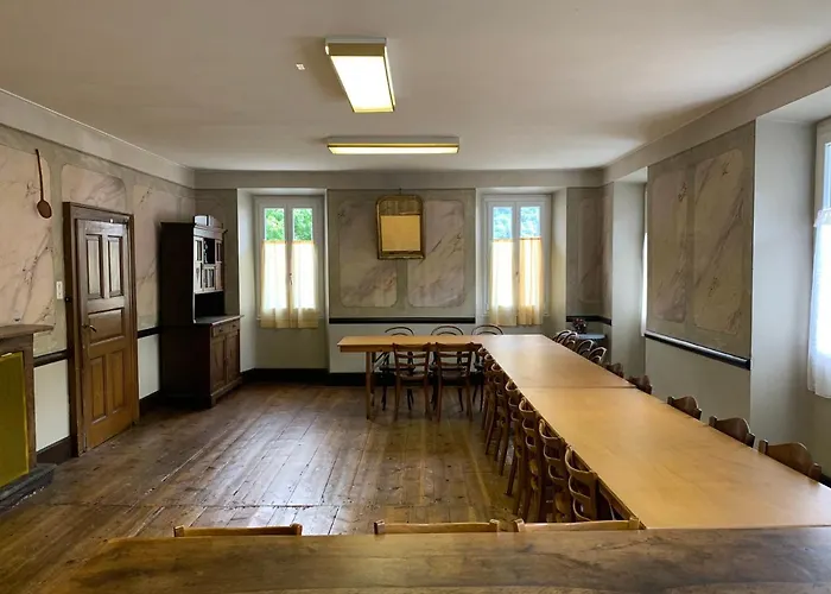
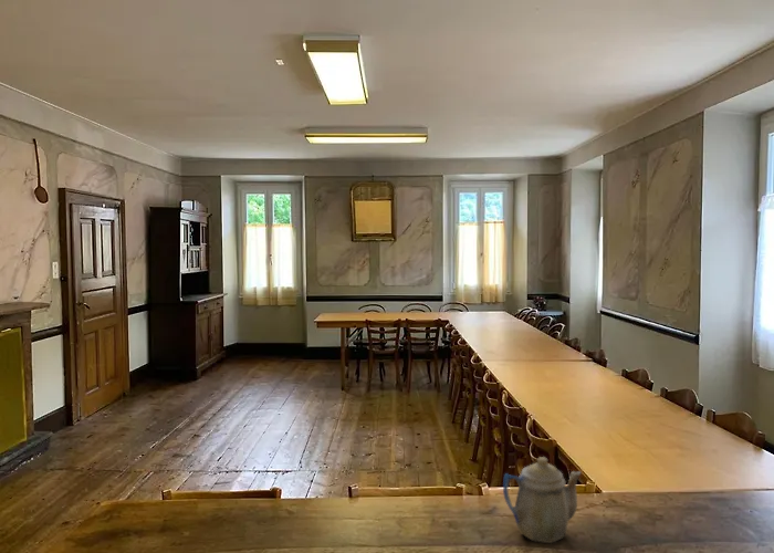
+ teapot [502,456,582,544]
